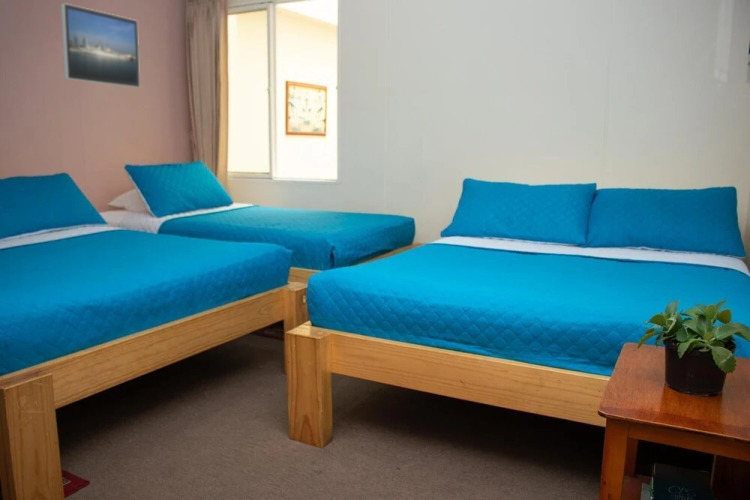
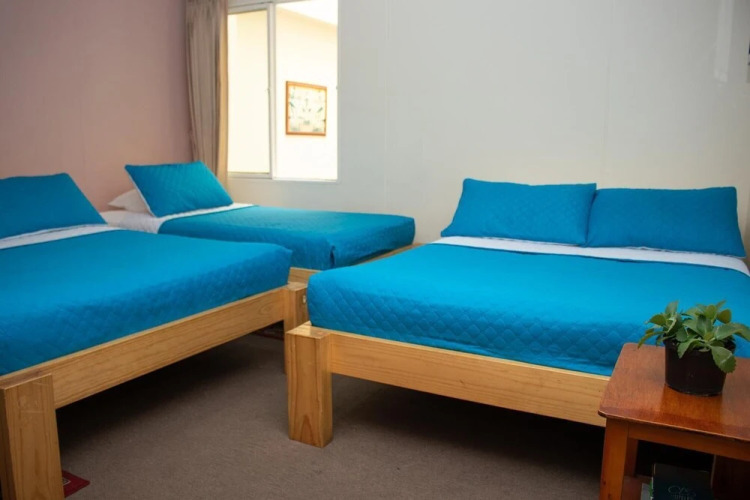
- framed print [60,2,141,89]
